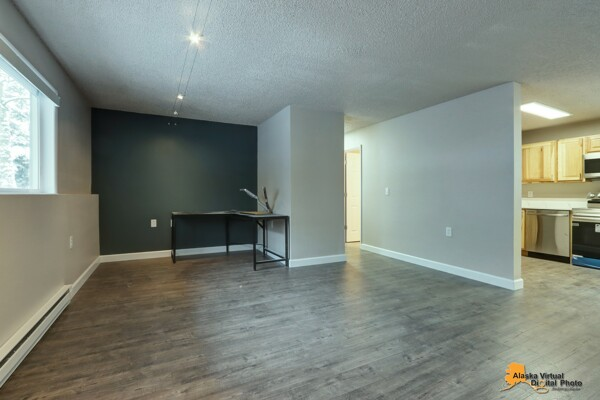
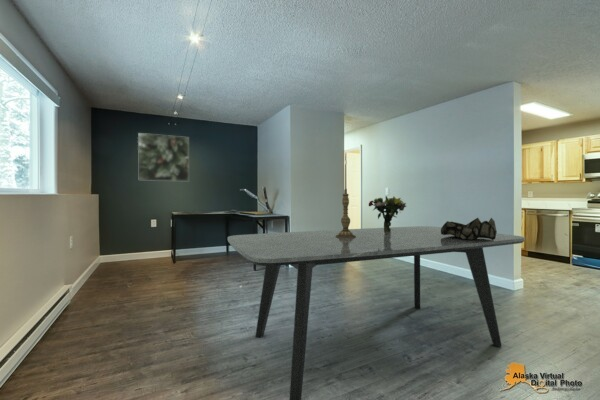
+ bouquet [368,195,407,234]
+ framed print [137,132,190,182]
+ dining table [227,225,526,400]
+ candlestick [336,188,356,238]
+ decorative bowl [441,217,498,240]
